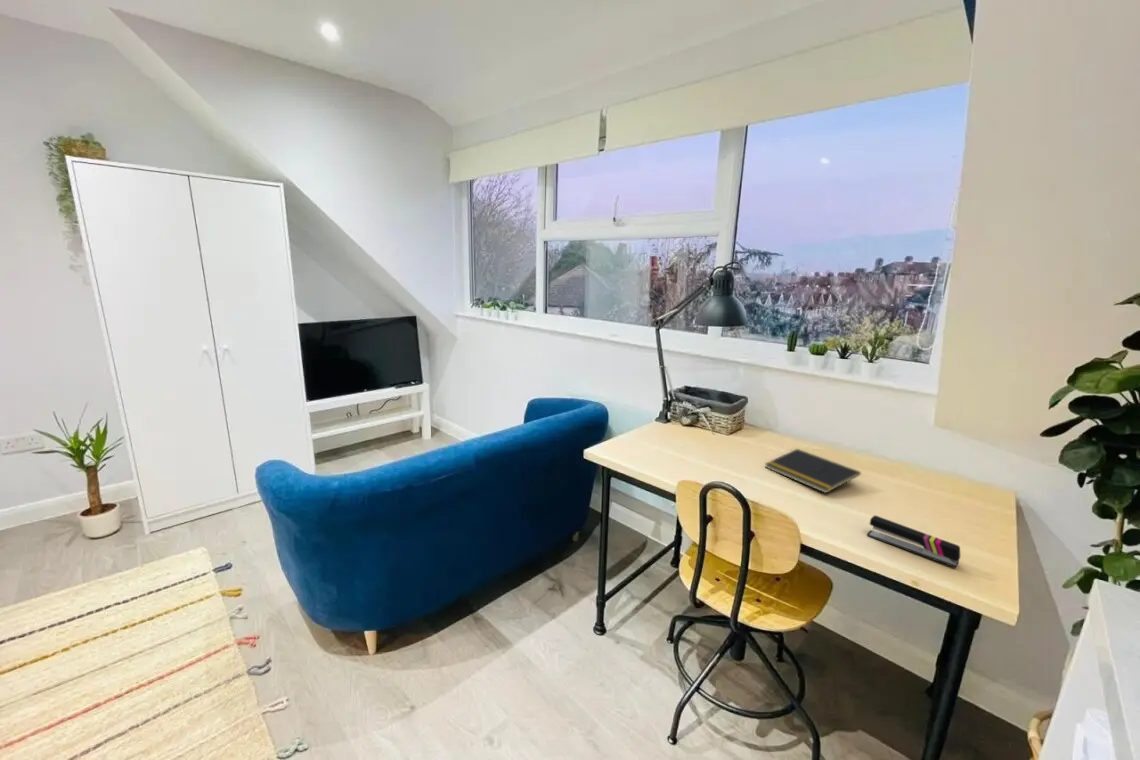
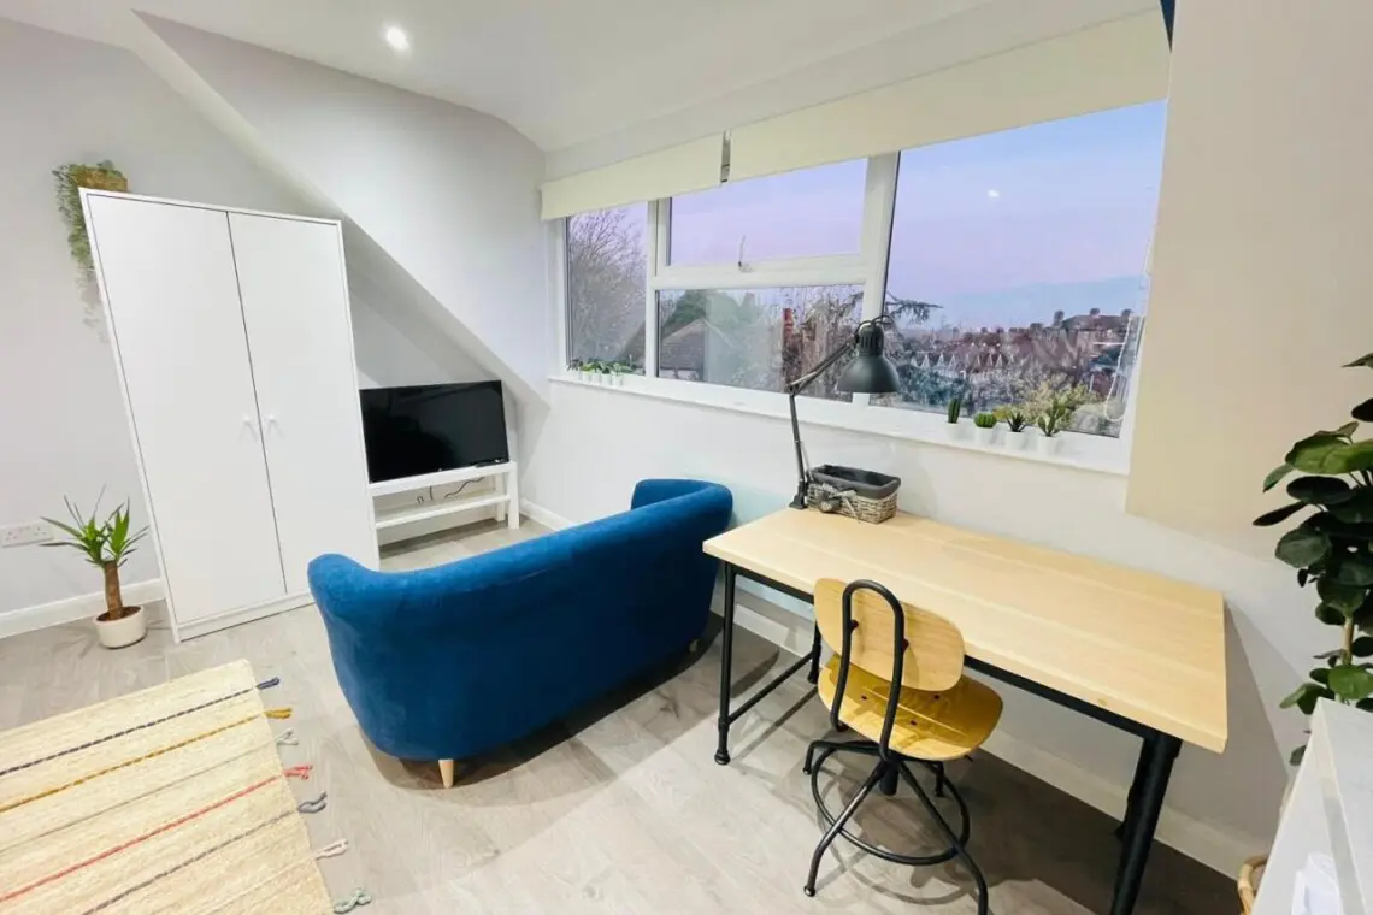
- stapler [866,514,961,569]
- notepad [764,448,861,494]
